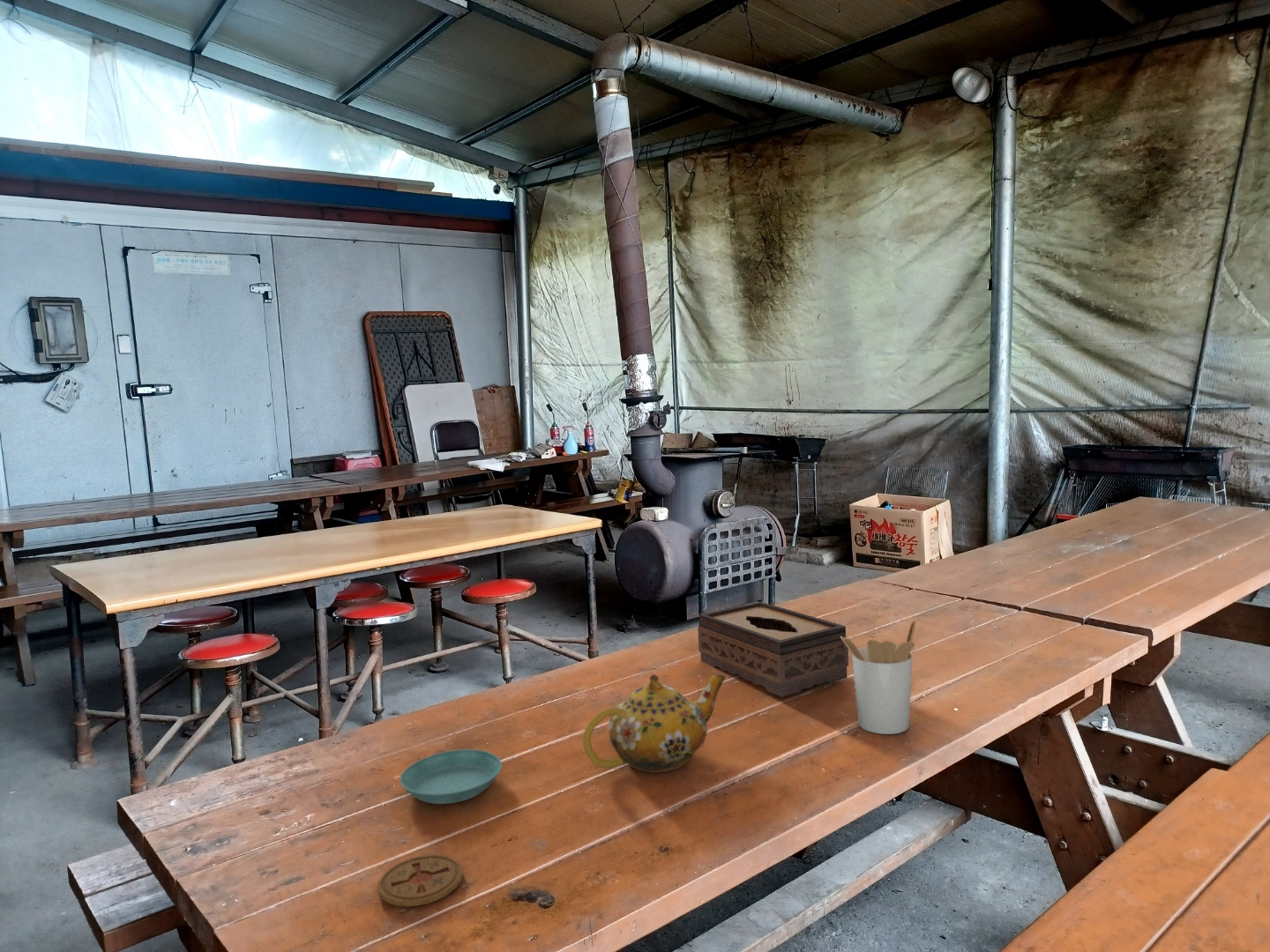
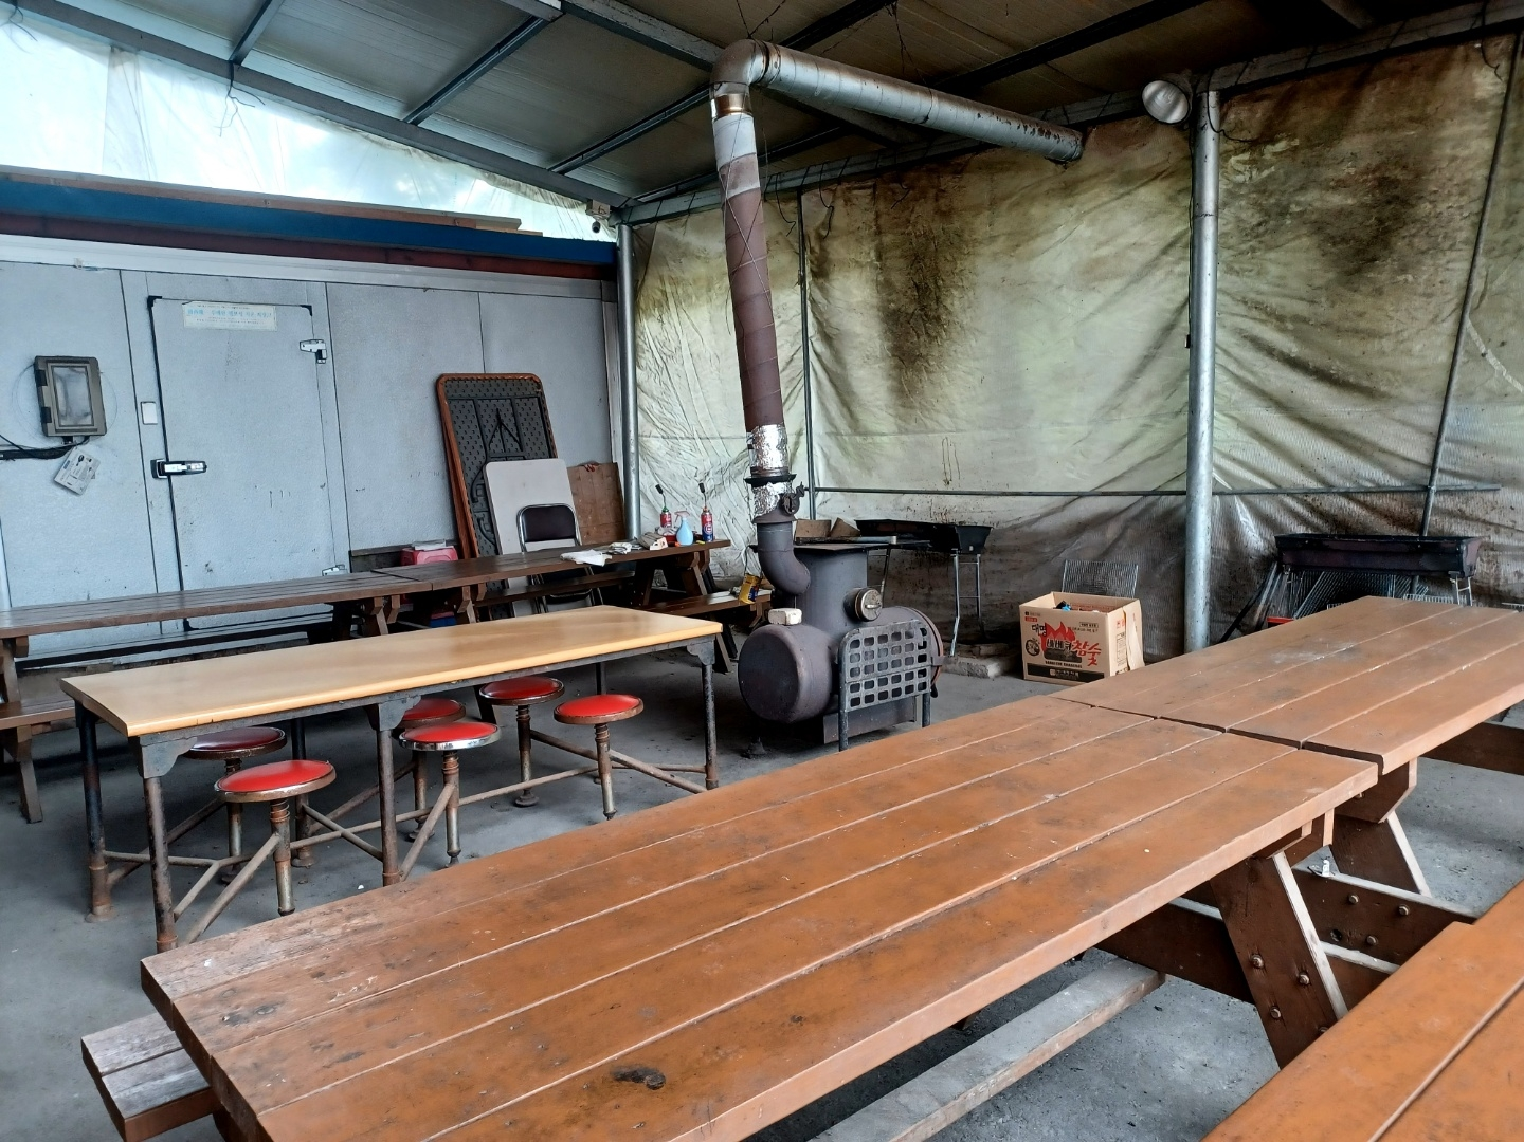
- tissue box [697,601,849,698]
- coaster [377,854,464,907]
- saucer [399,748,503,805]
- utensil holder [840,619,917,735]
- teapot [582,673,727,774]
